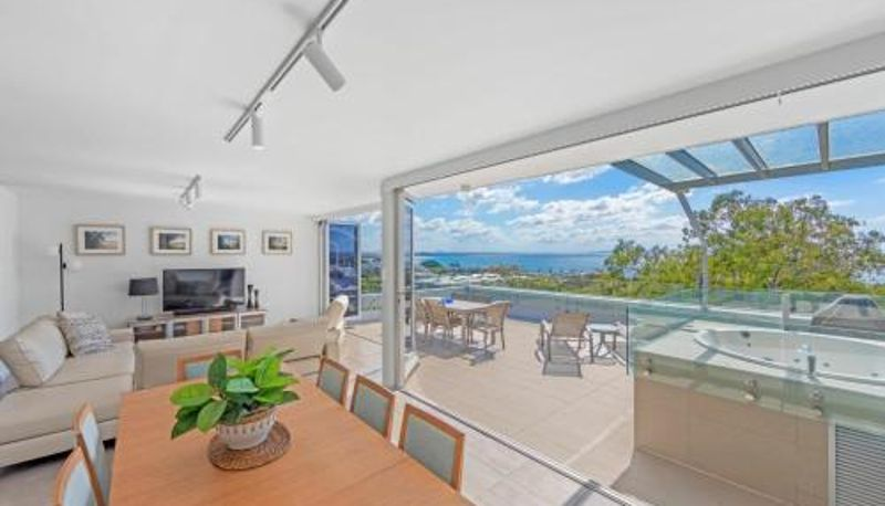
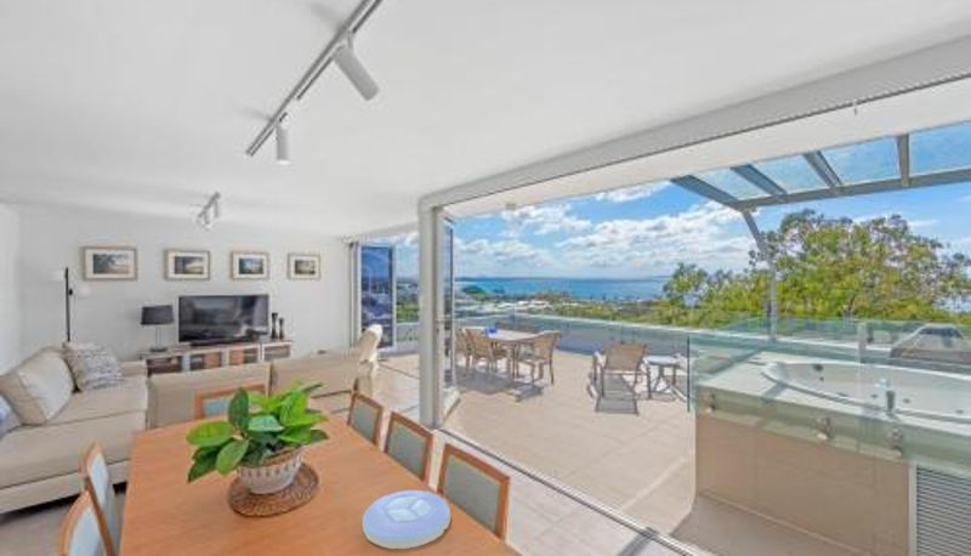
+ plate [362,489,452,550]
